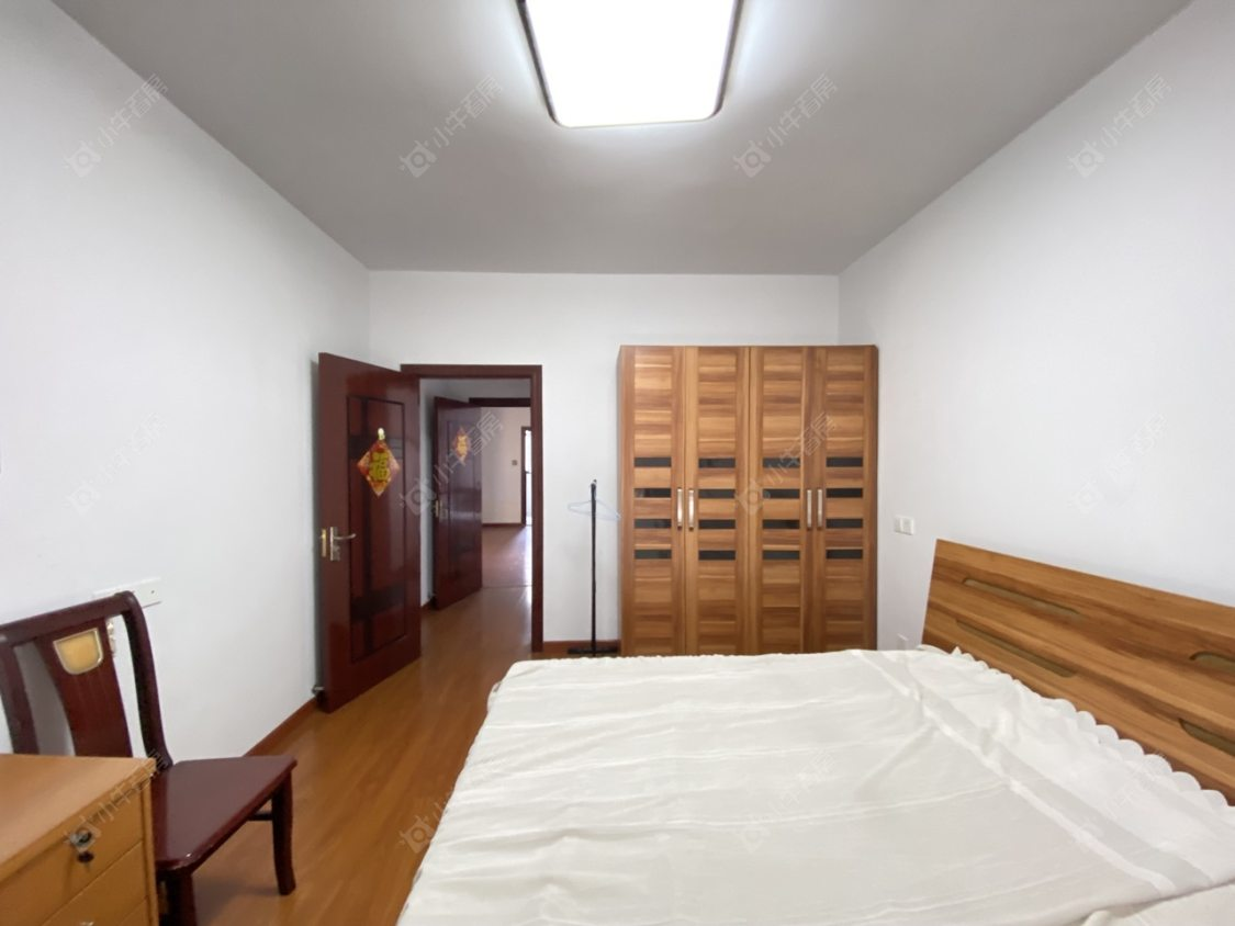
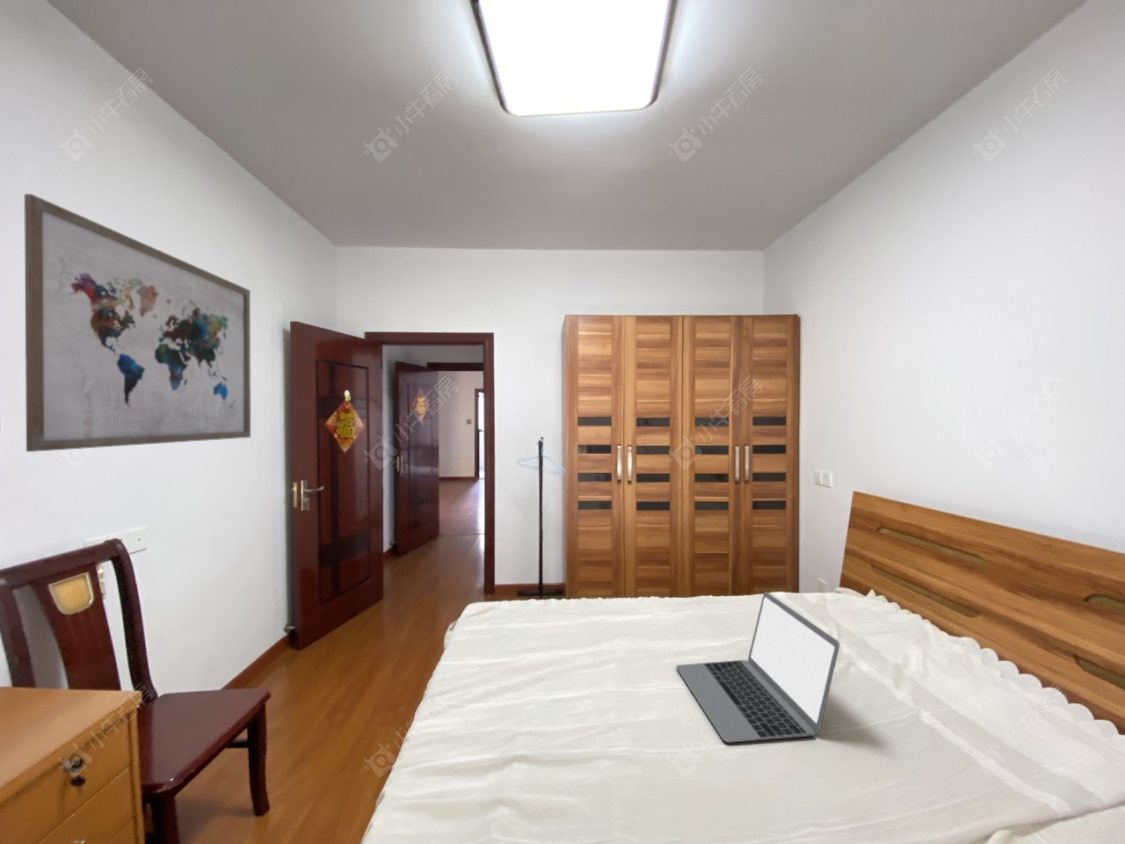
+ laptop [675,591,841,744]
+ wall art [23,193,252,453]
